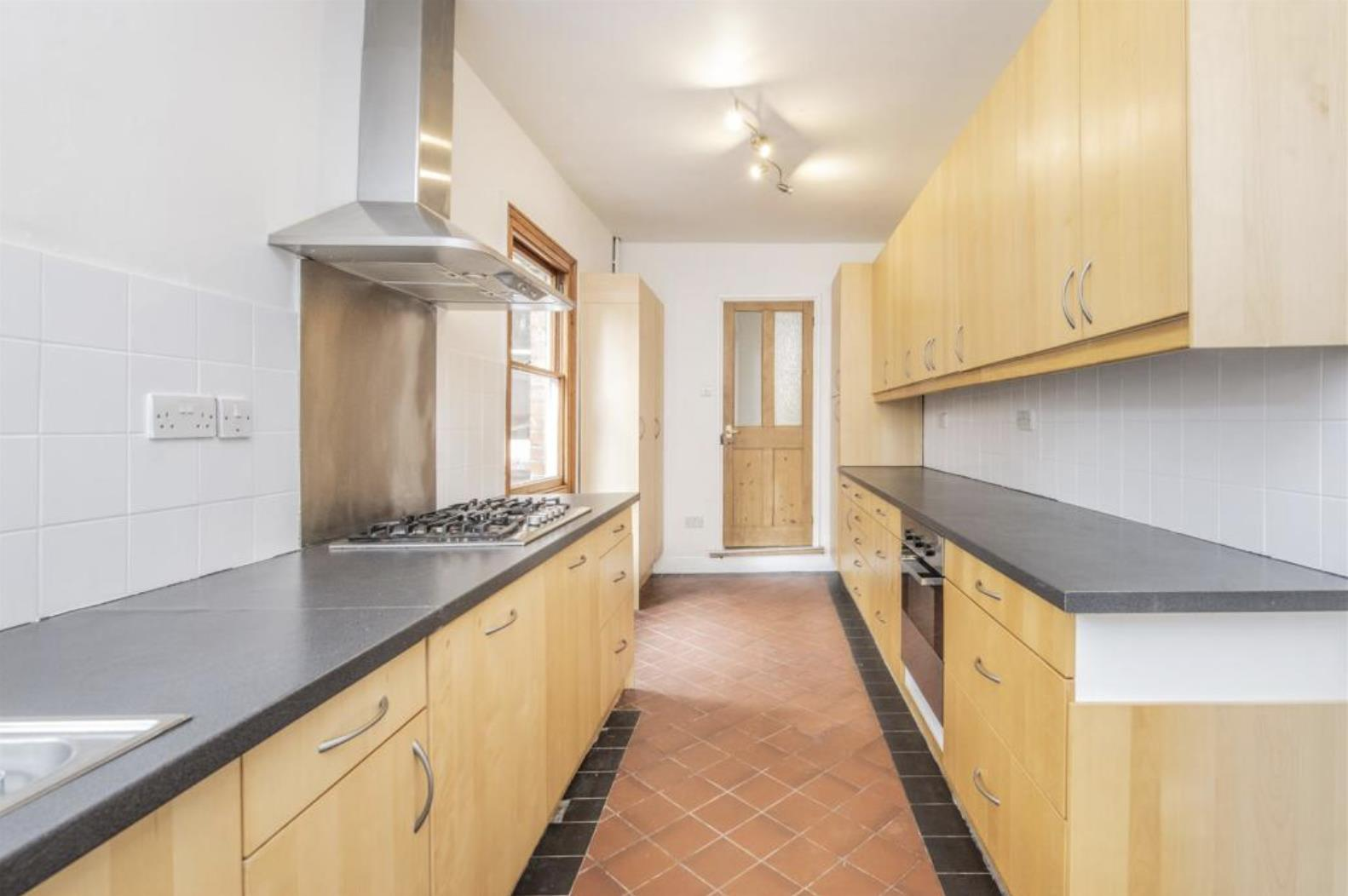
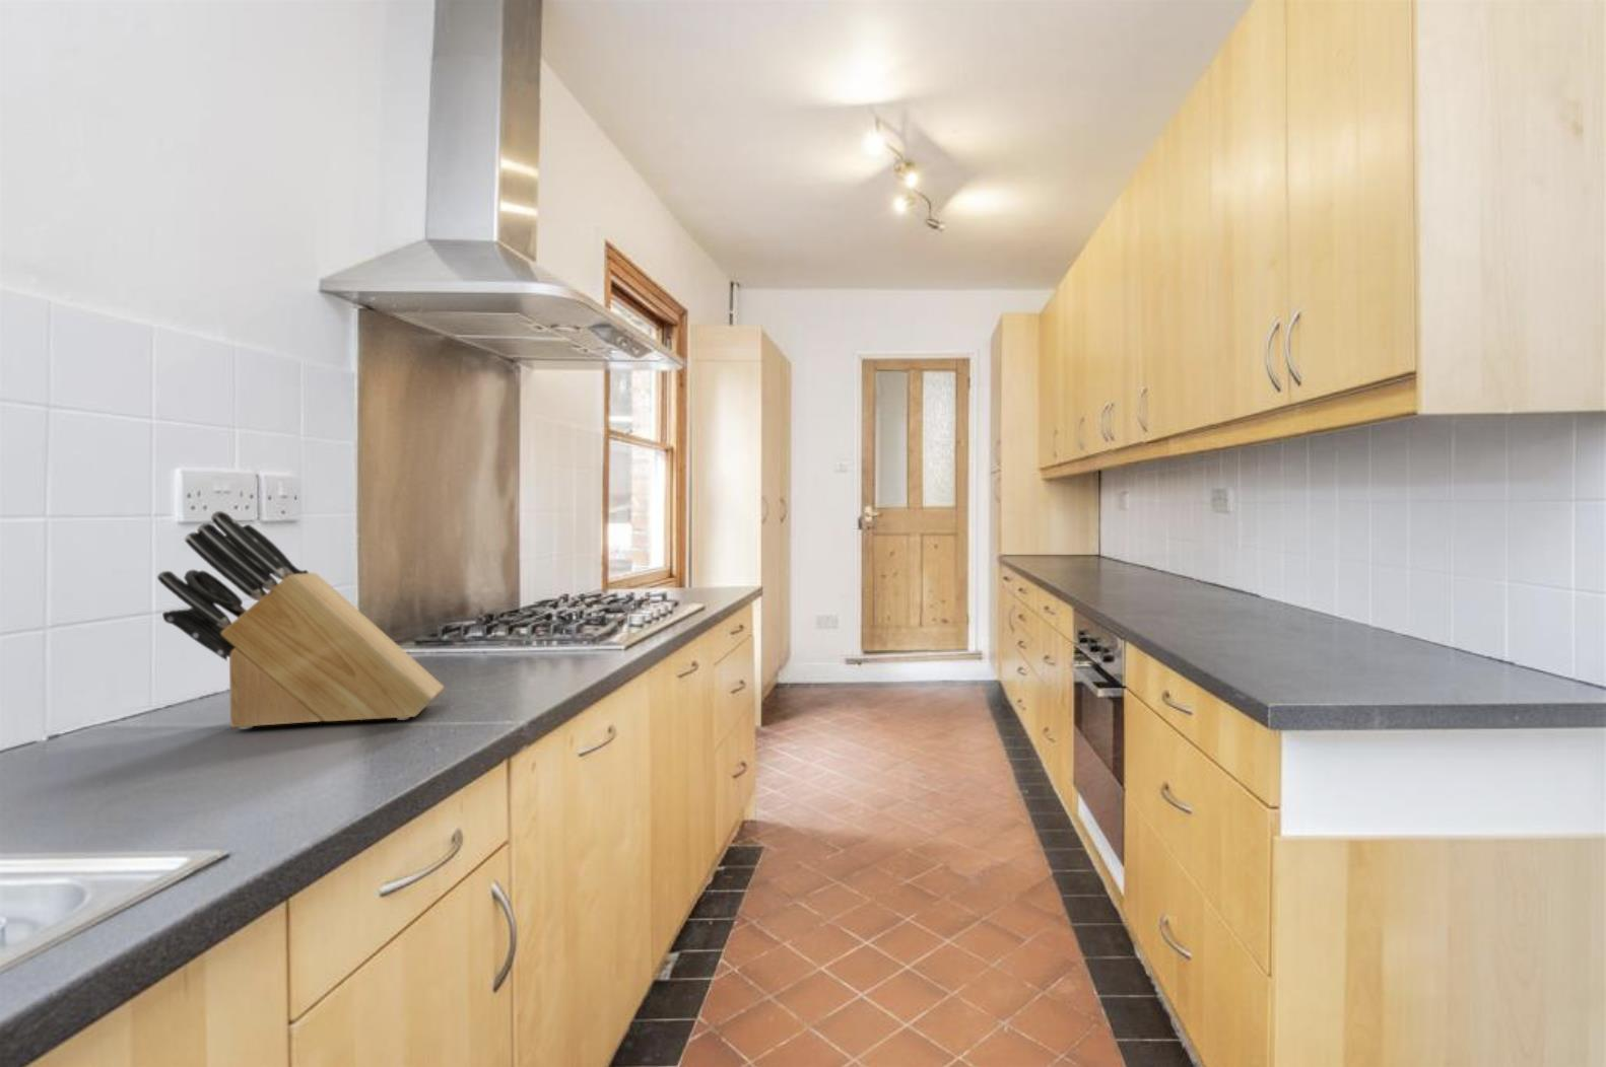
+ knife block [156,510,446,730]
